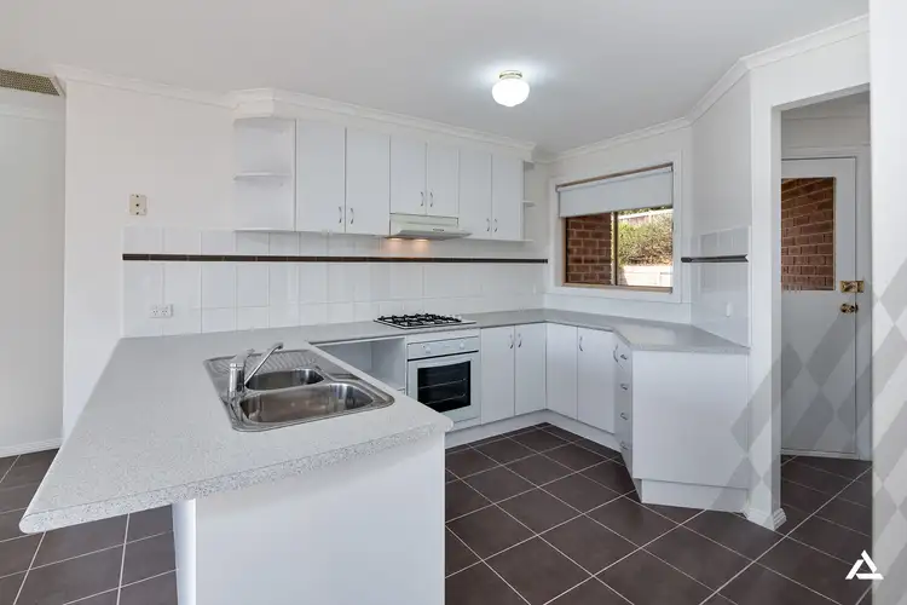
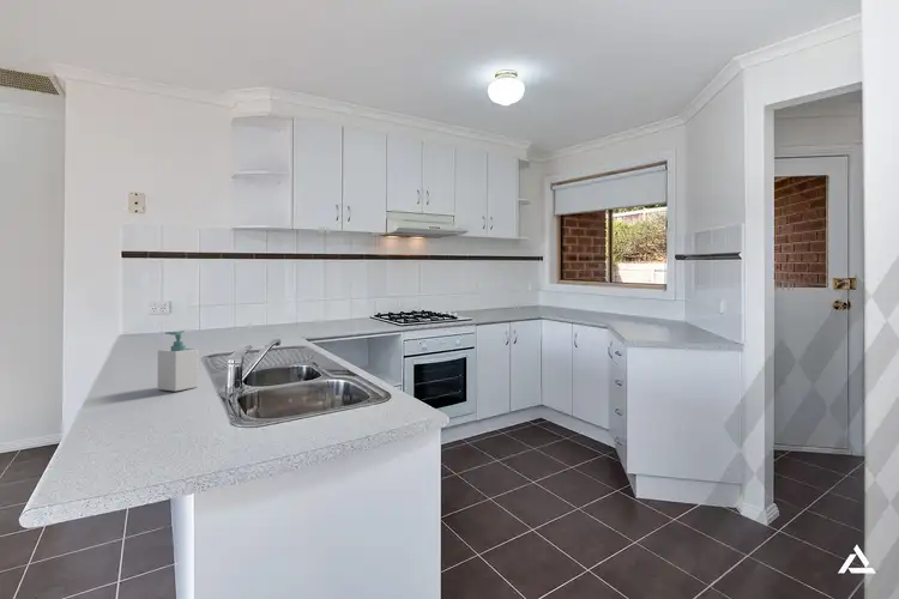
+ soap bottle [157,329,200,392]
